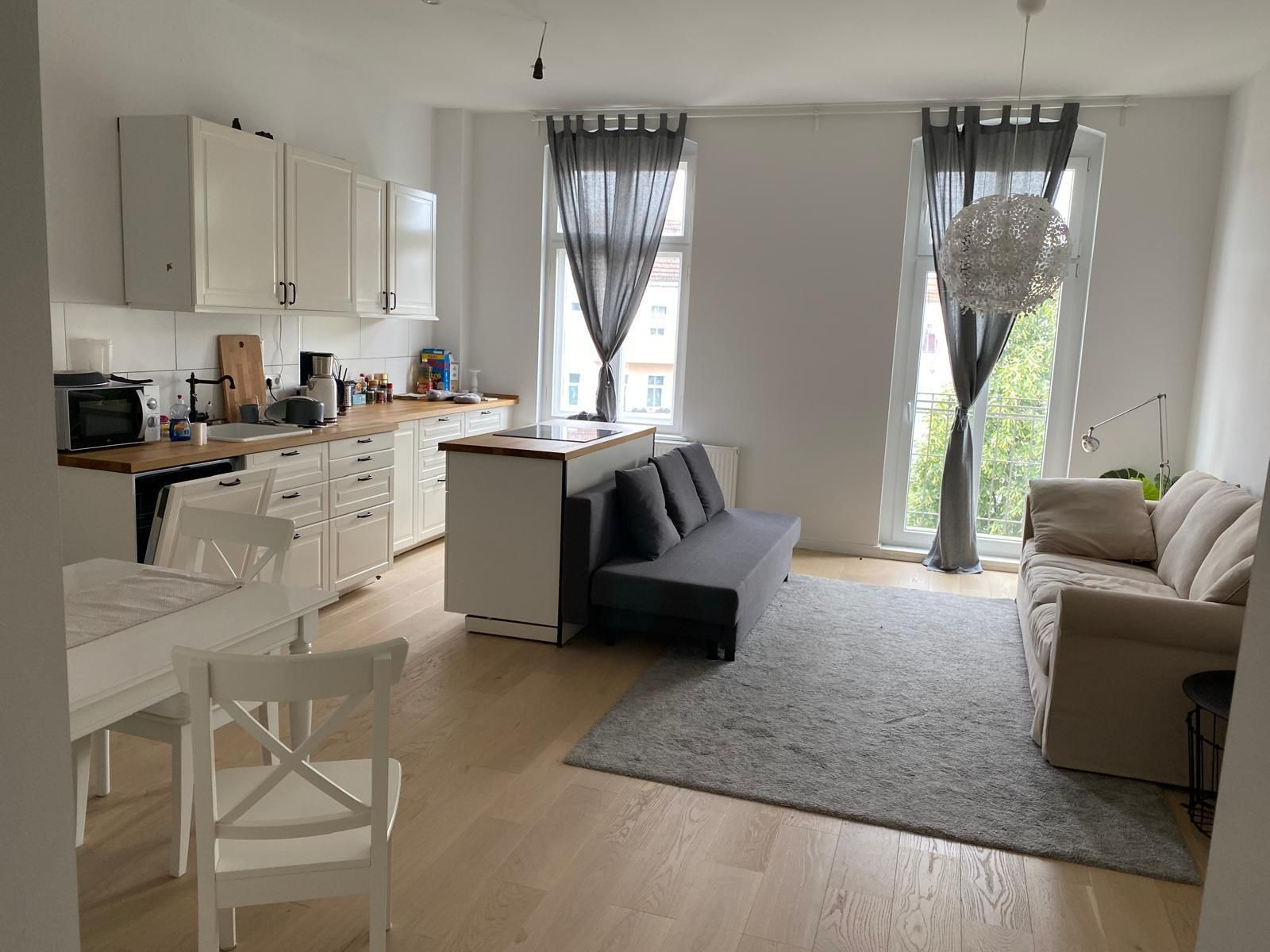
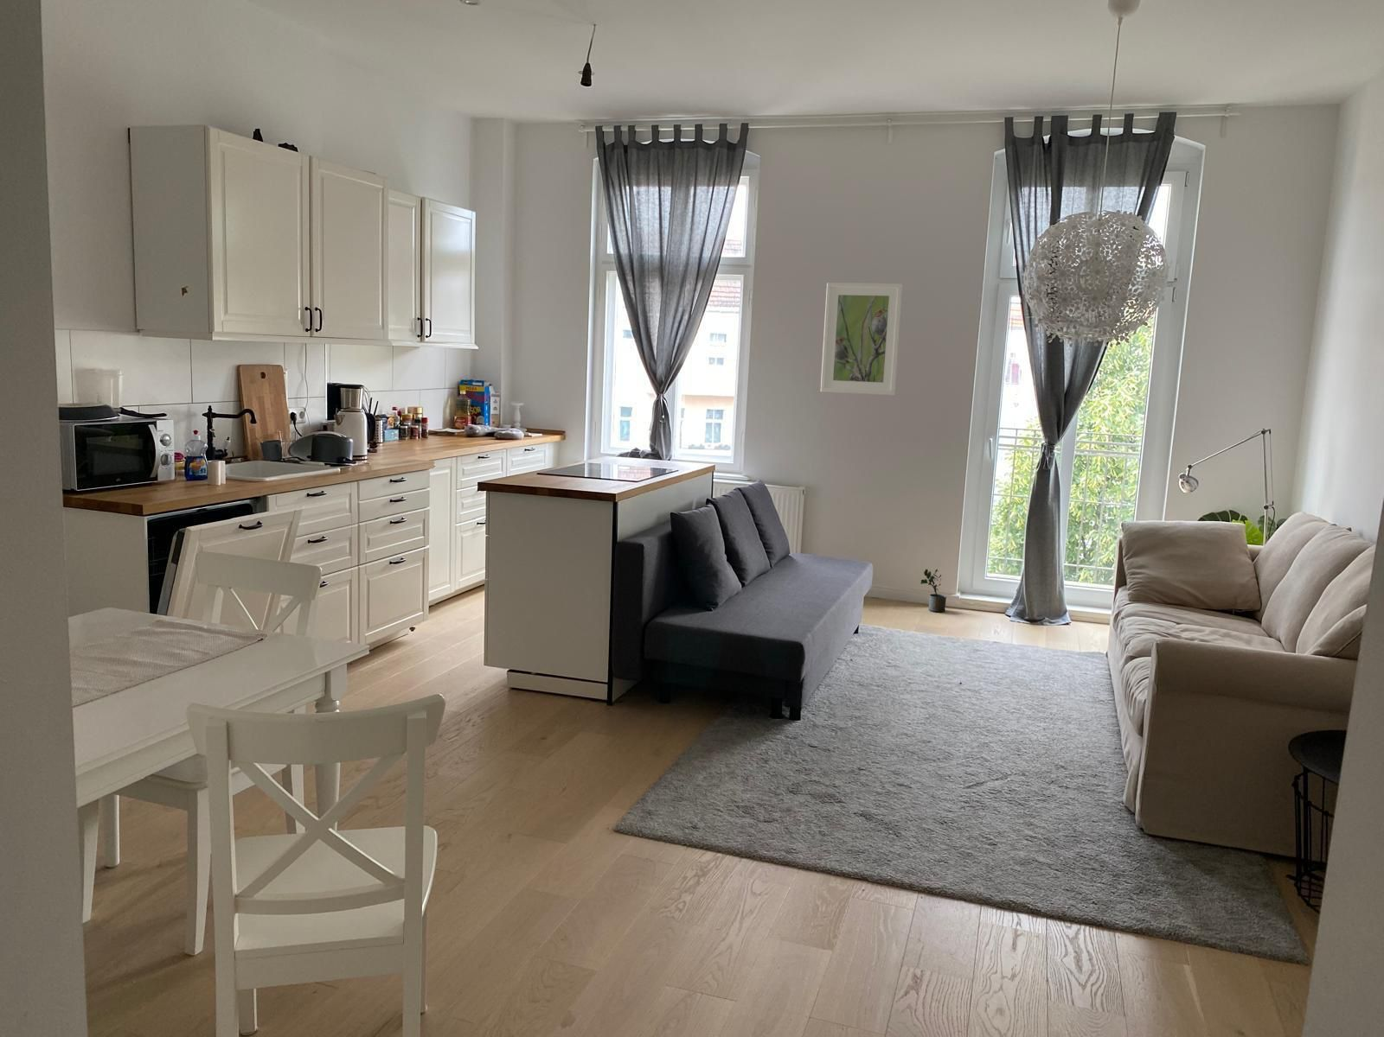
+ potted plant [920,569,947,612]
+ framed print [820,282,903,395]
